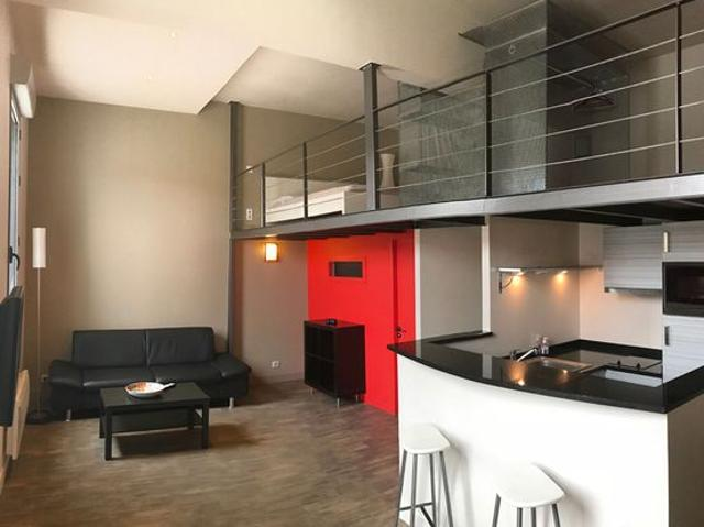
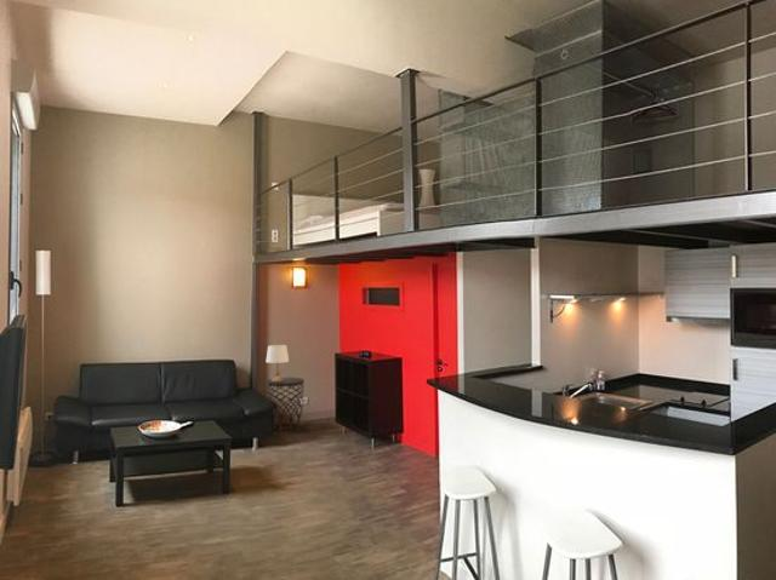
+ table lamp [264,344,290,381]
+ side table [266,377,306,433]
